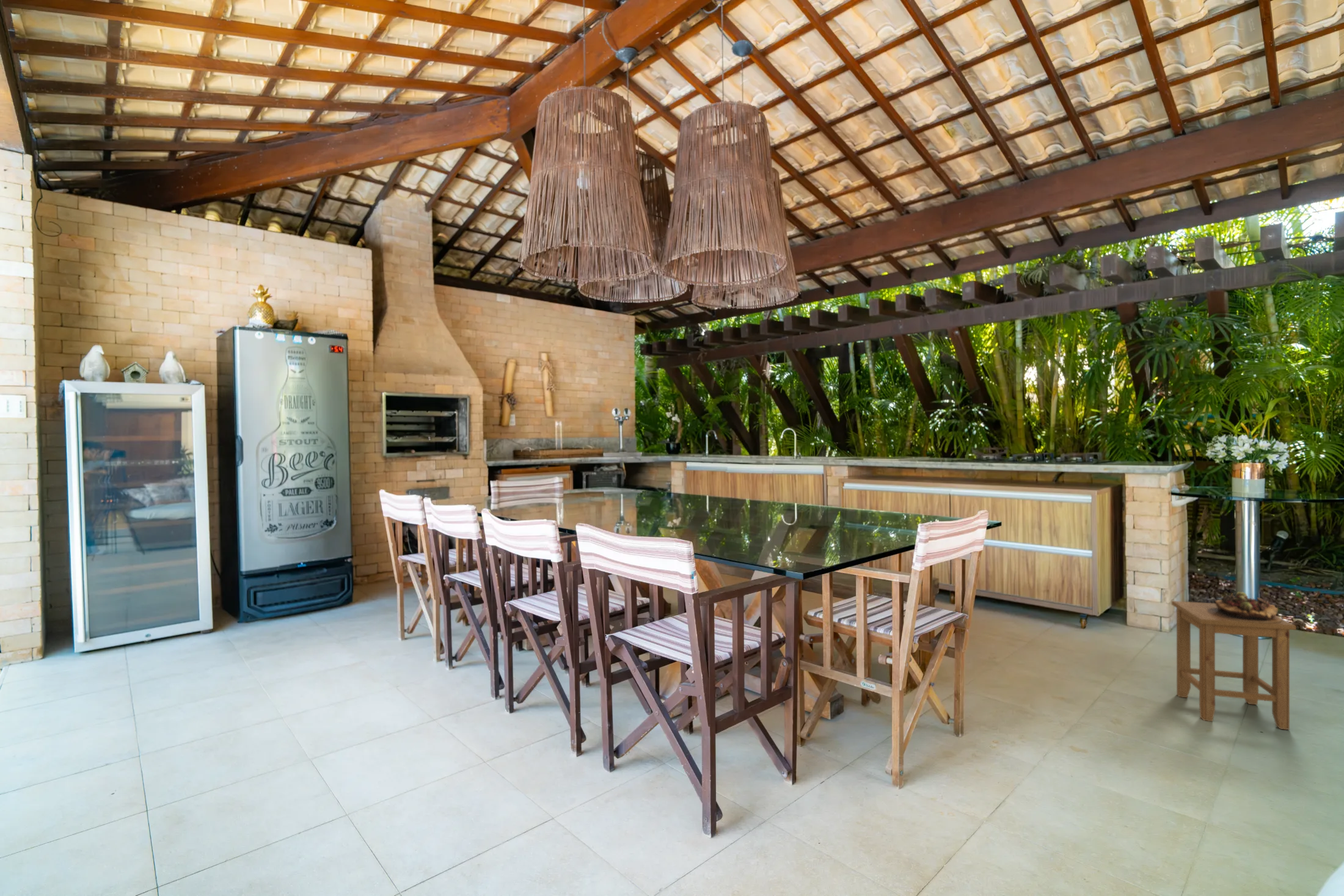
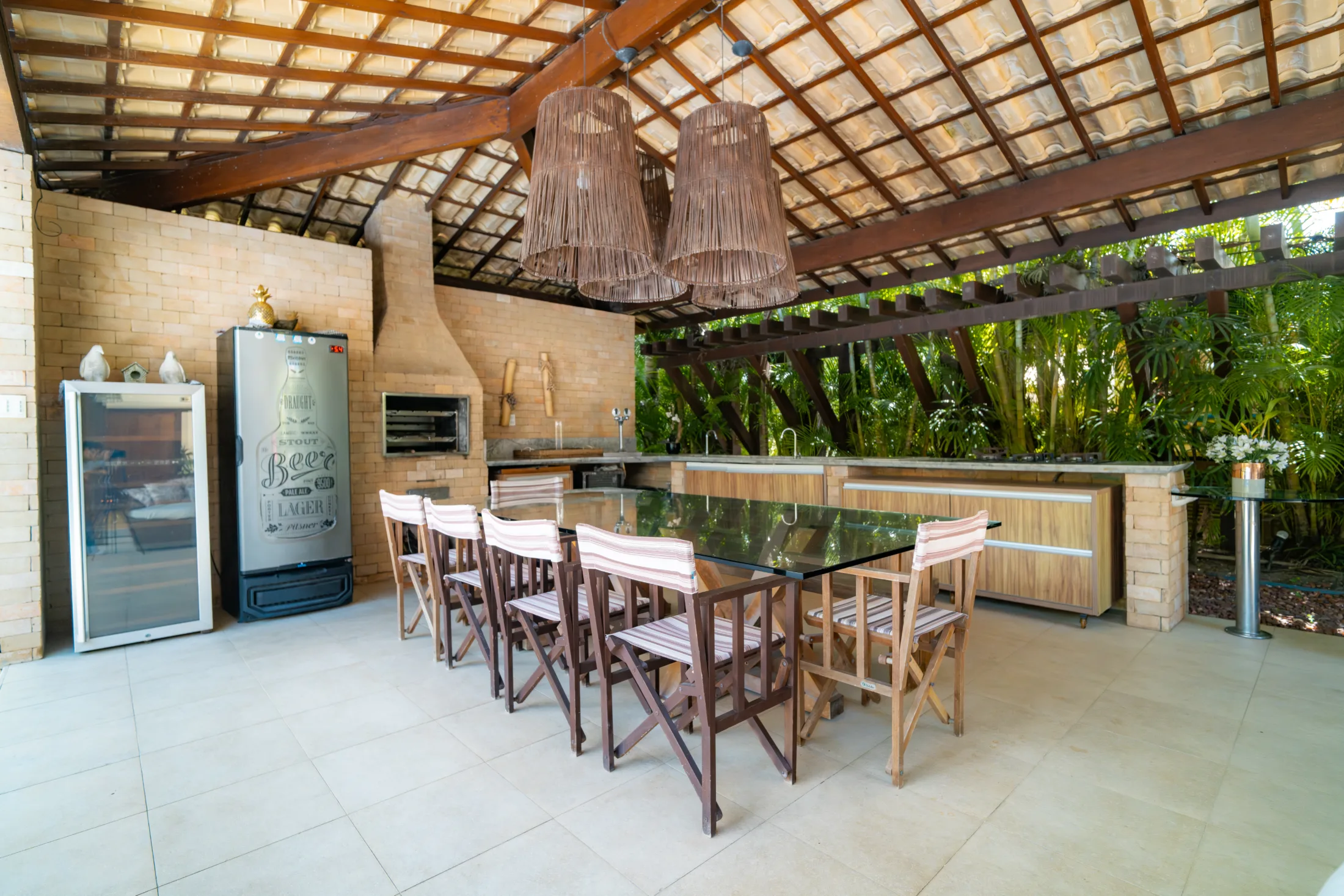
- stool [1171,600,1297,730]
- succulent plant [1207,591,1282,623]
